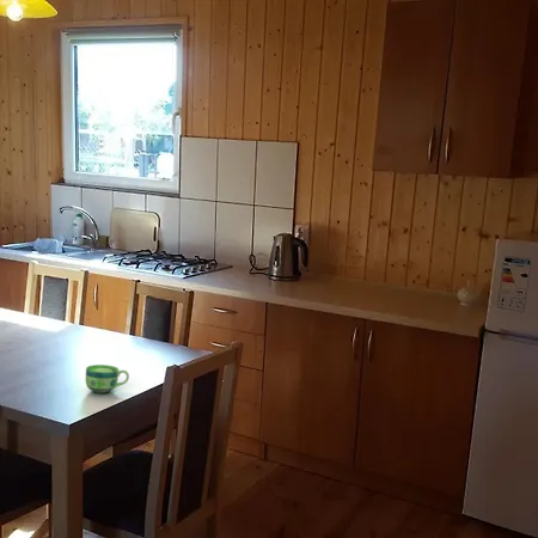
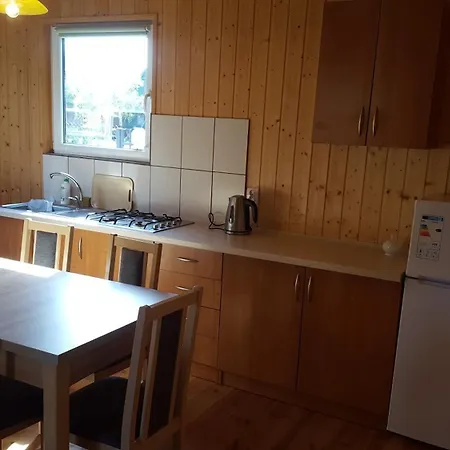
- cup [85,363,130,395]
